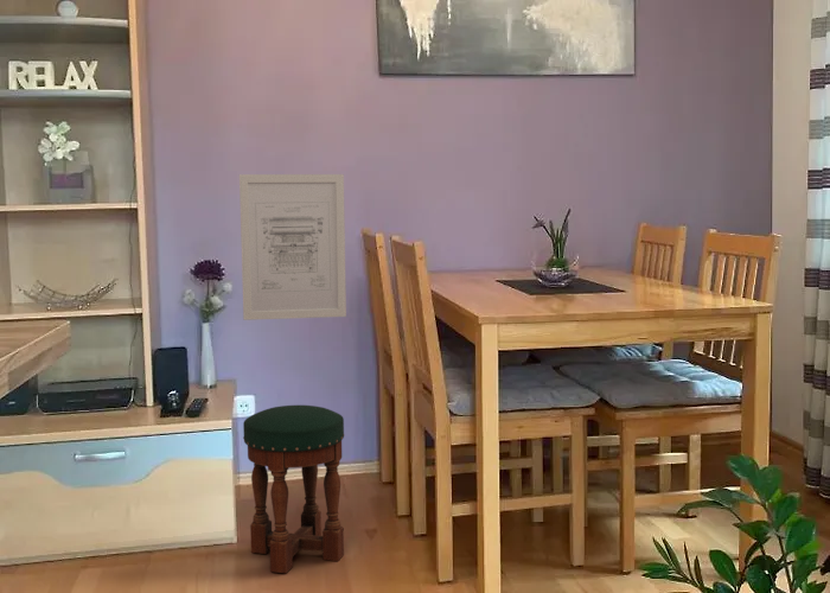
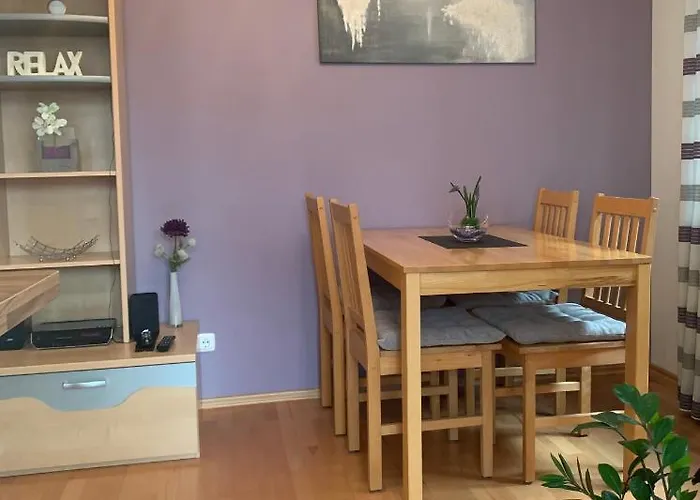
- stool [242,404,345,574]
- wall art [238,173,347,321]
